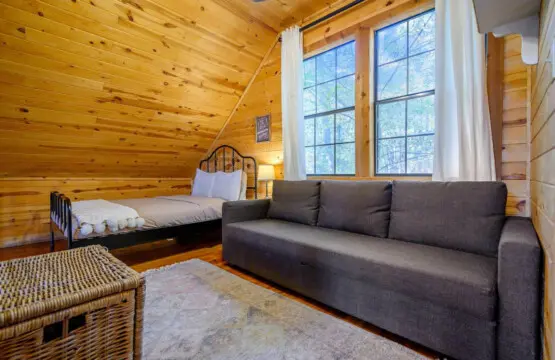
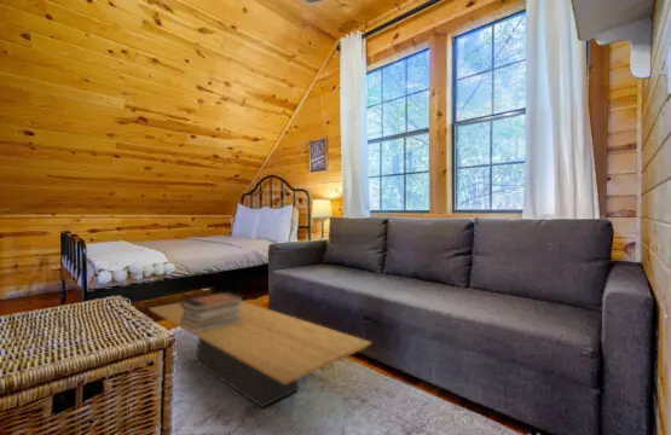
+ book stack [179,291,244,334]
+ coffee table [147,300,372,408]
